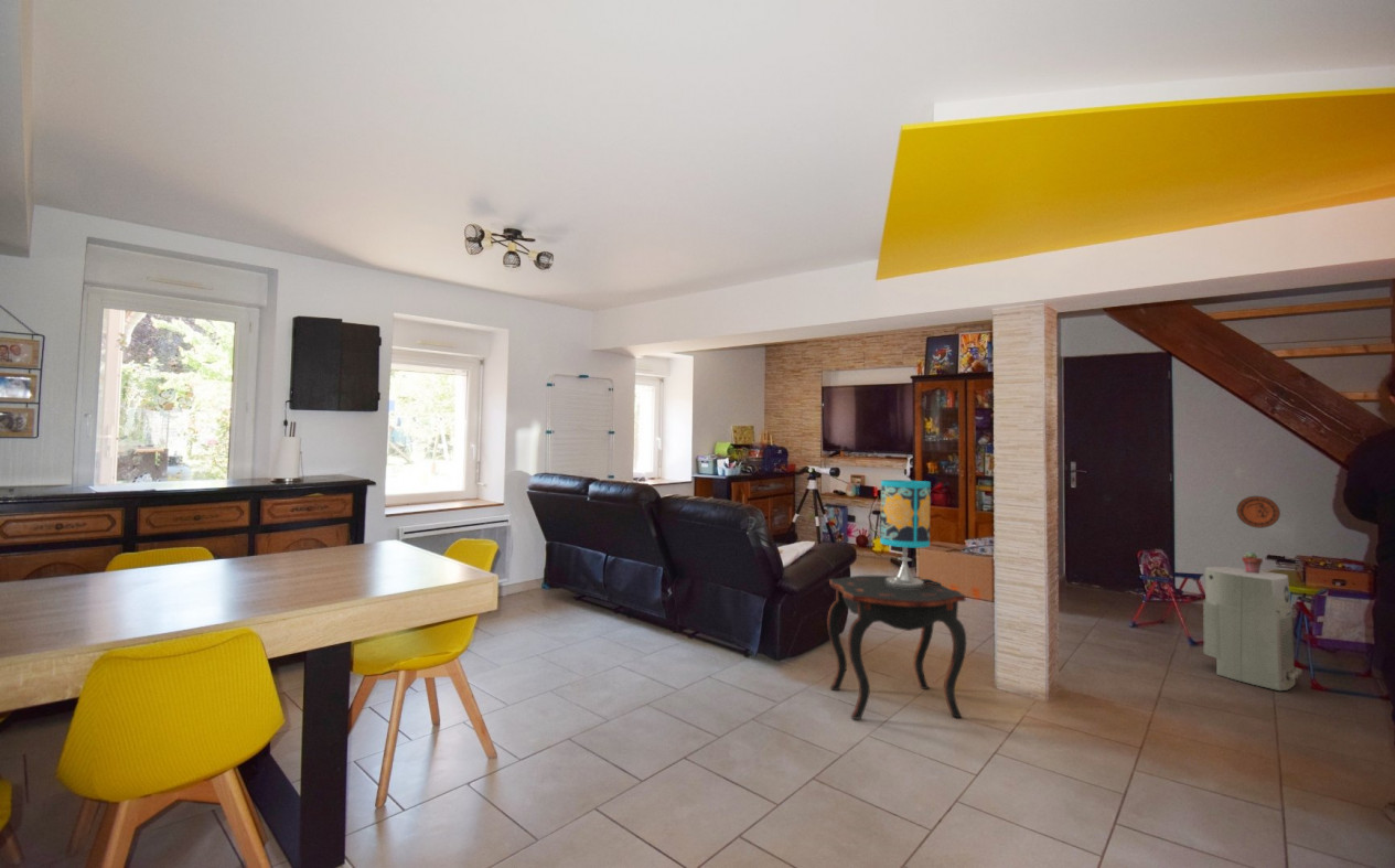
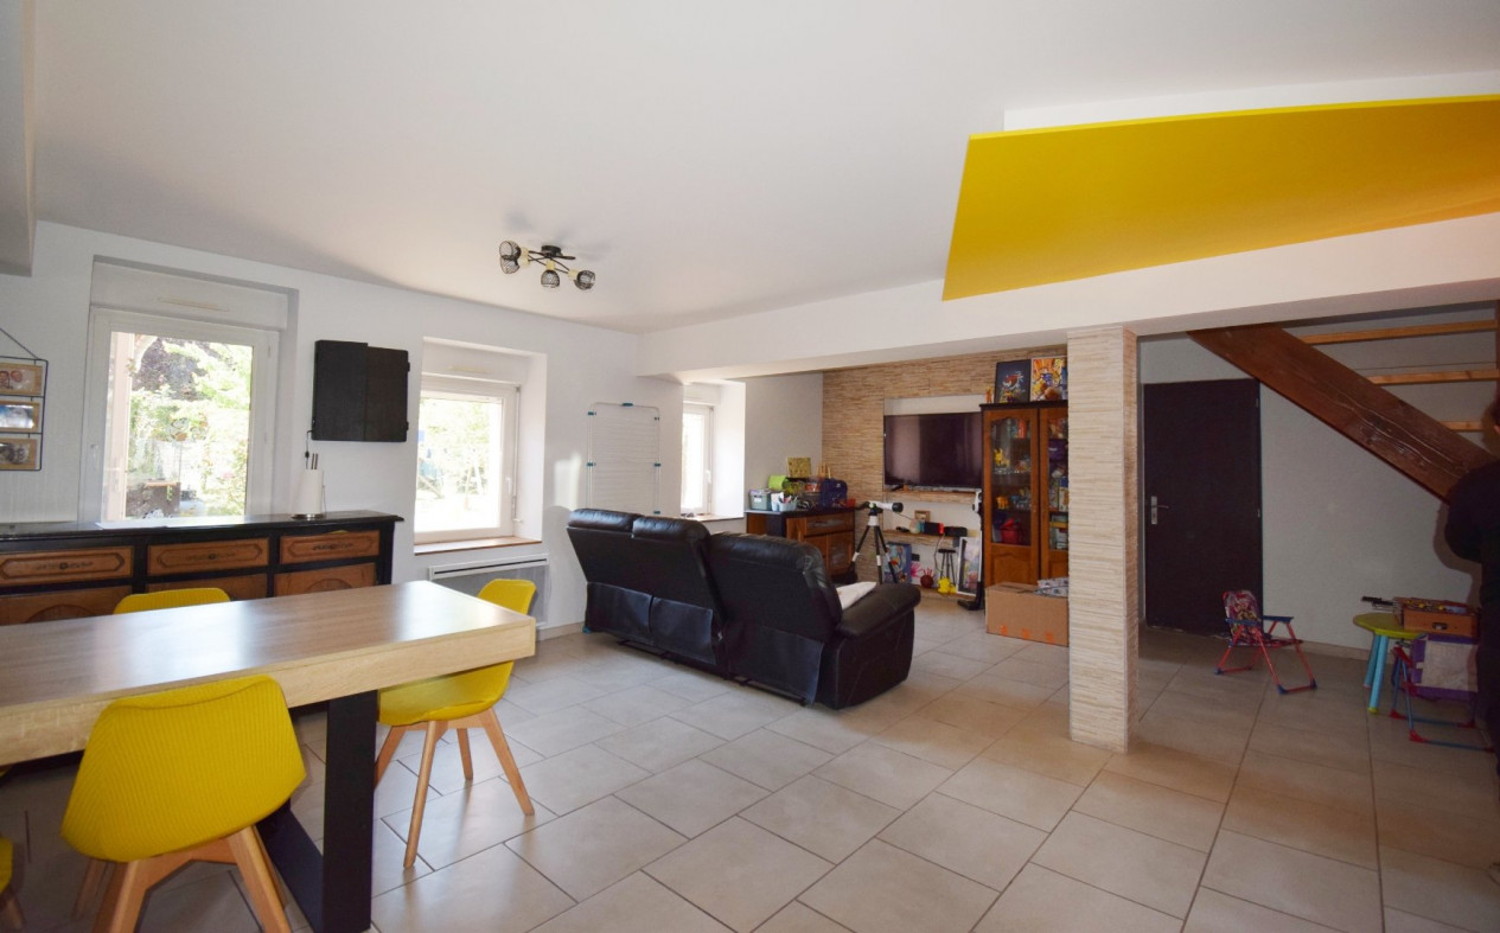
- air purifier [1202,566,1302,692]
- side table [826,575,967,720]
- potted succulent [1241,550,1264,574]
- decorative plate [1235,495,1281,529]
- table lamp [879,479,941,589]
